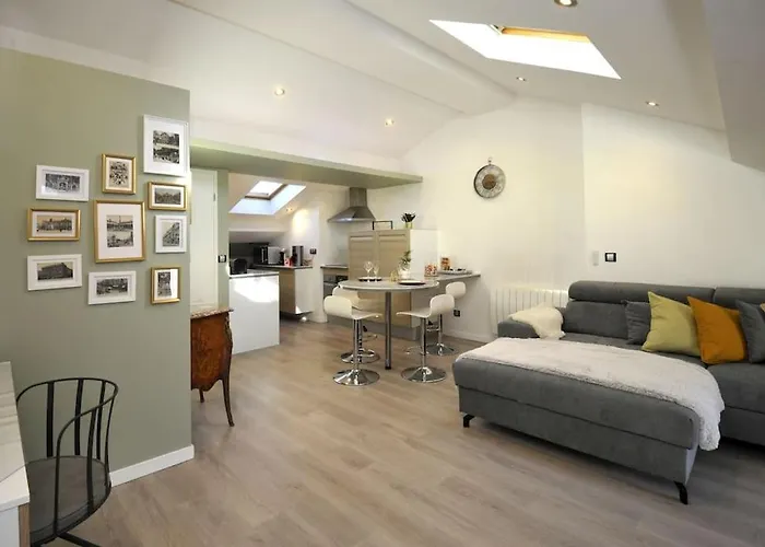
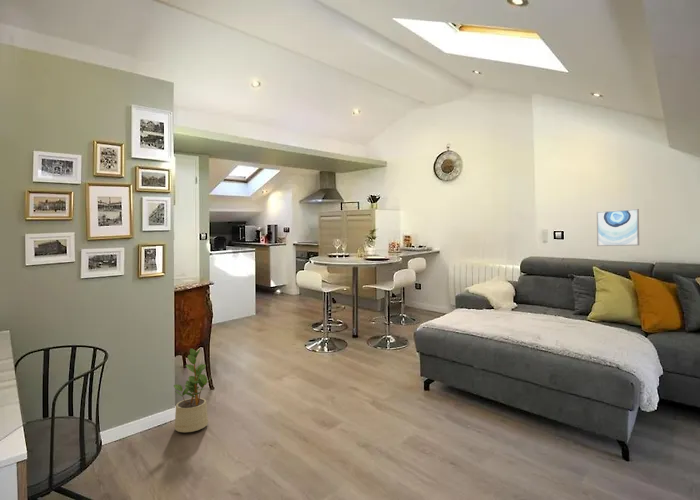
+ potted plant [173,347,212,433]
+ wall art [596,208,640,247]
